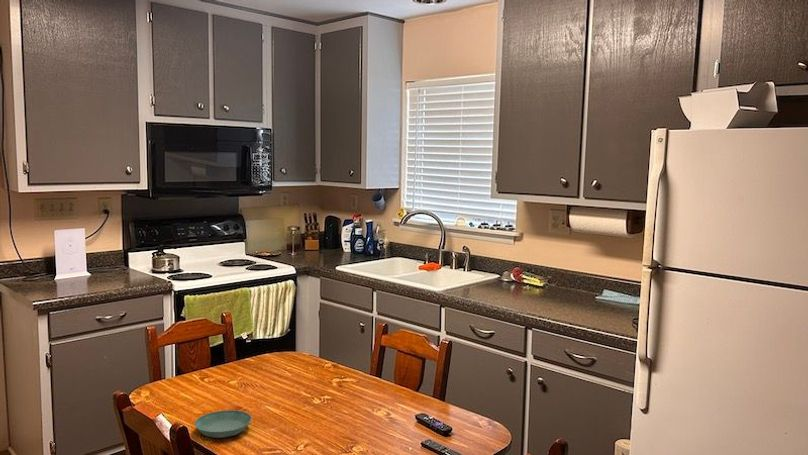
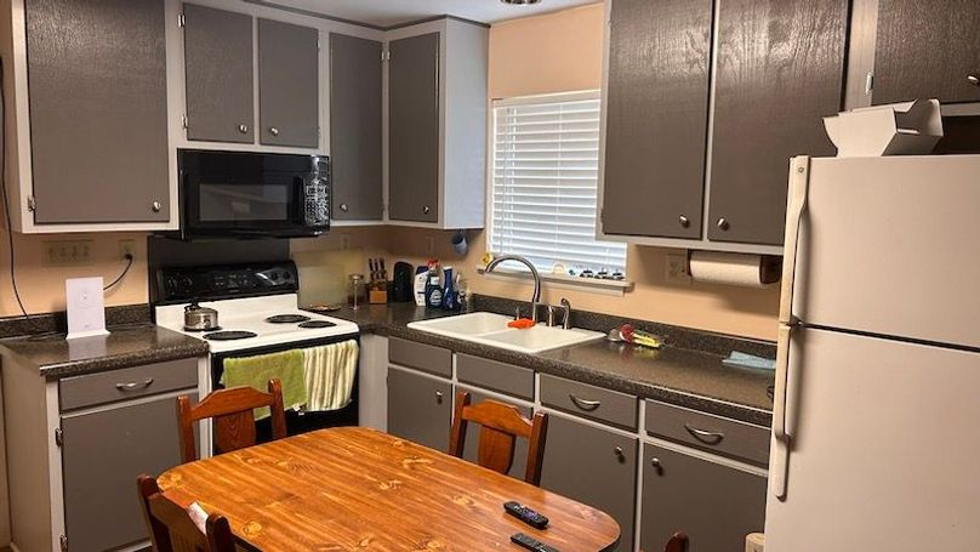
- saucer [193,409,253,439]
